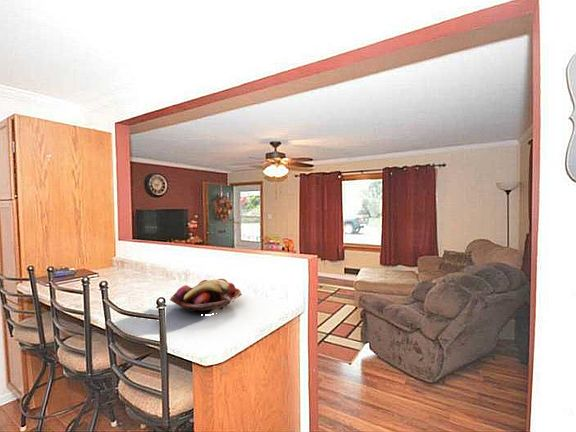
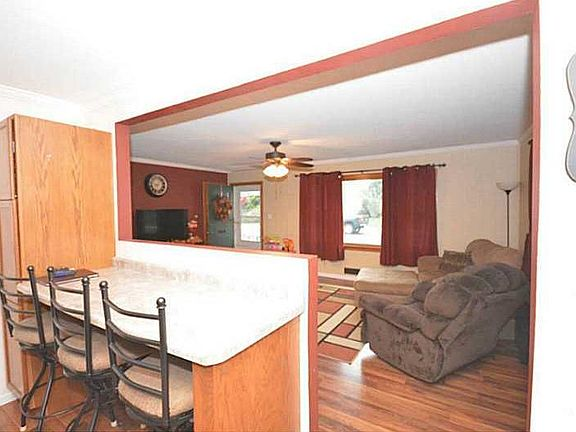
- fruit basket [169,278,243,315]
